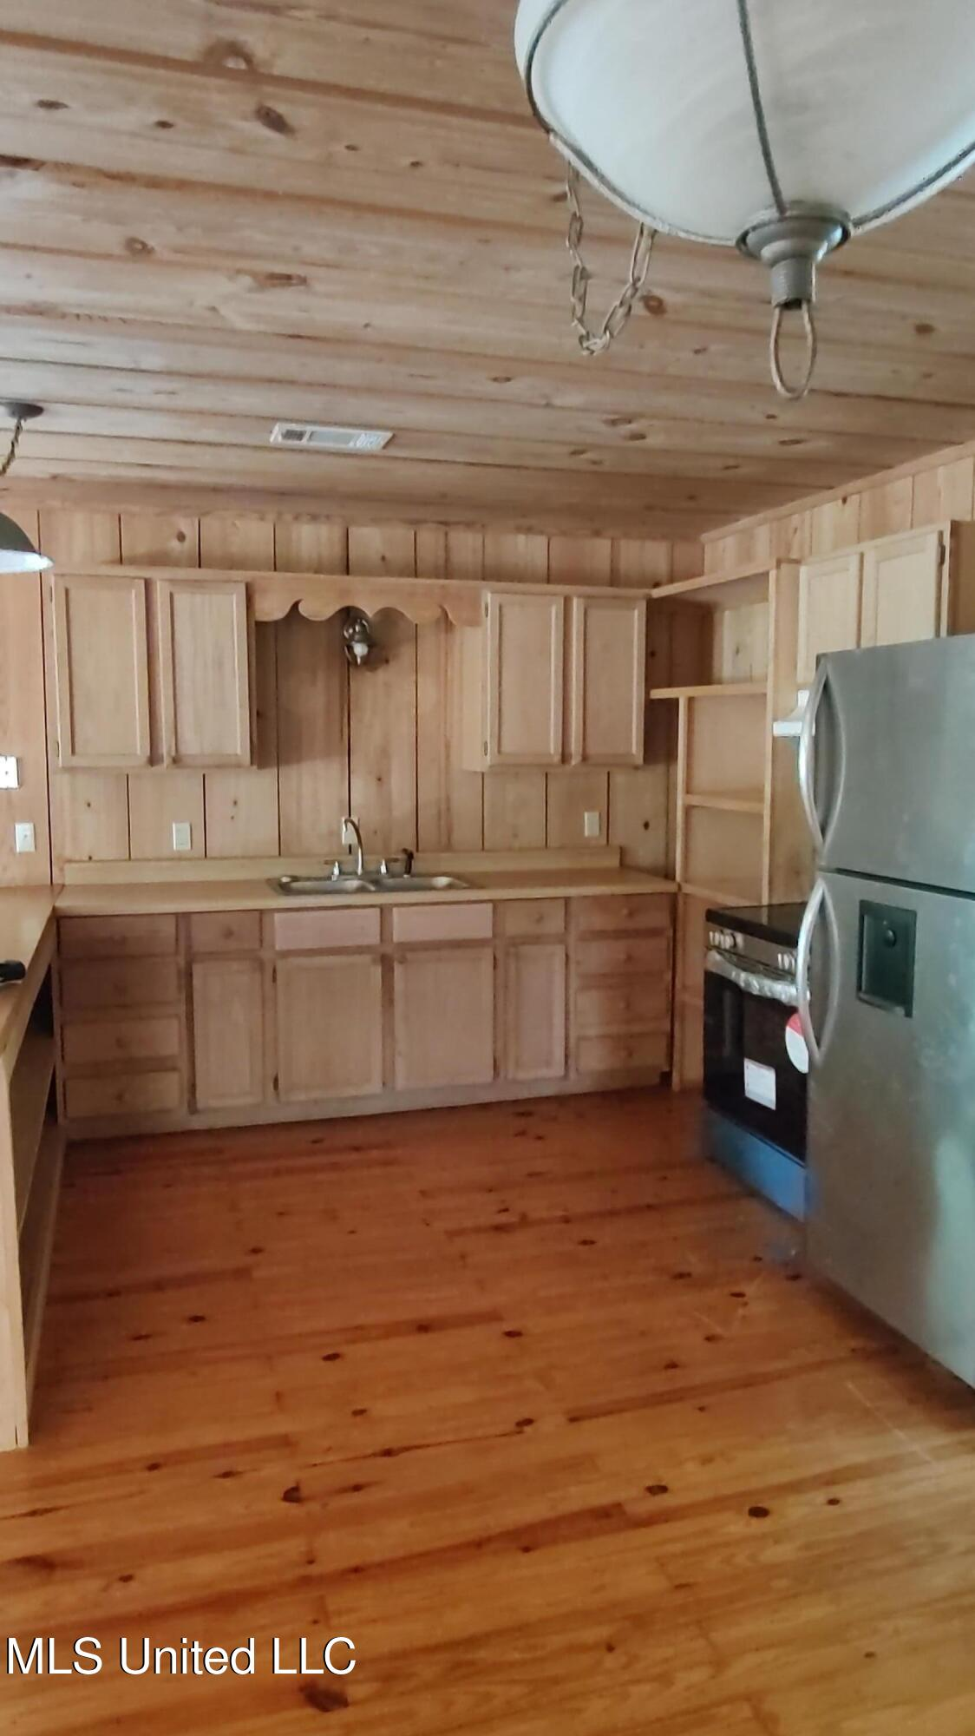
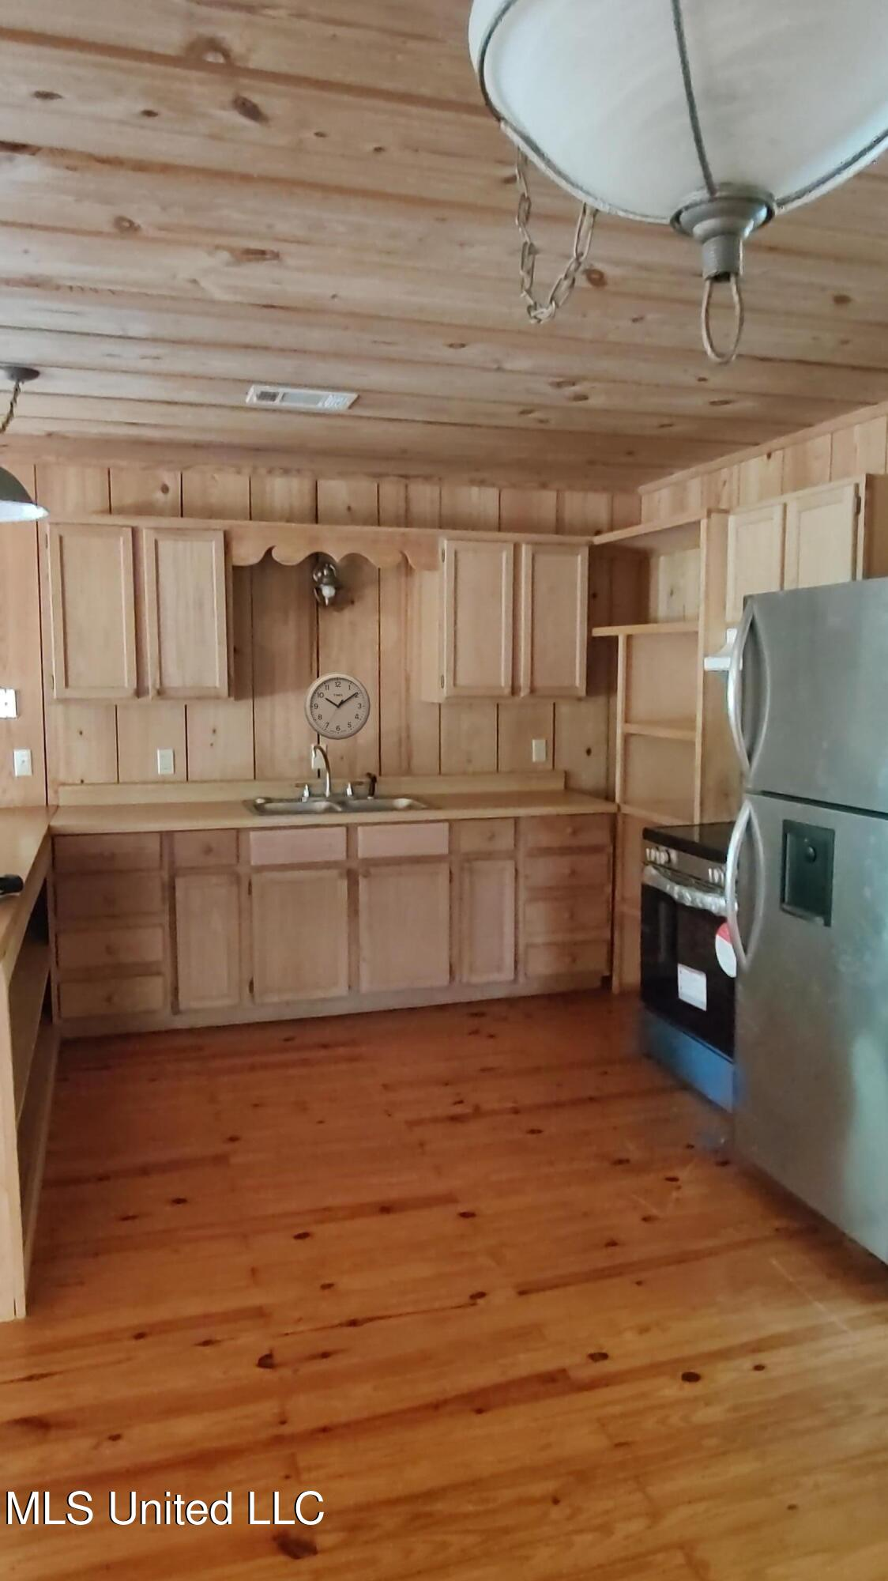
+ wall clock [303,671,371,741]
